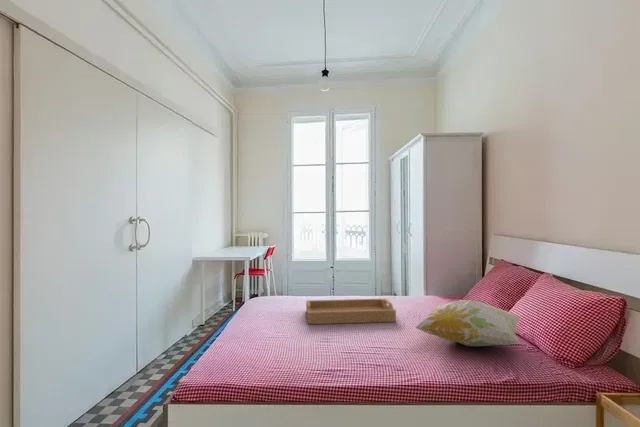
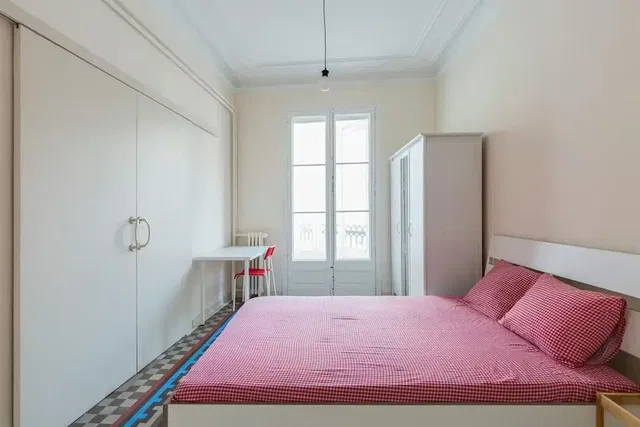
- serving tray [305,297,397,325]
- decorative pillow [414,299,522,347]
